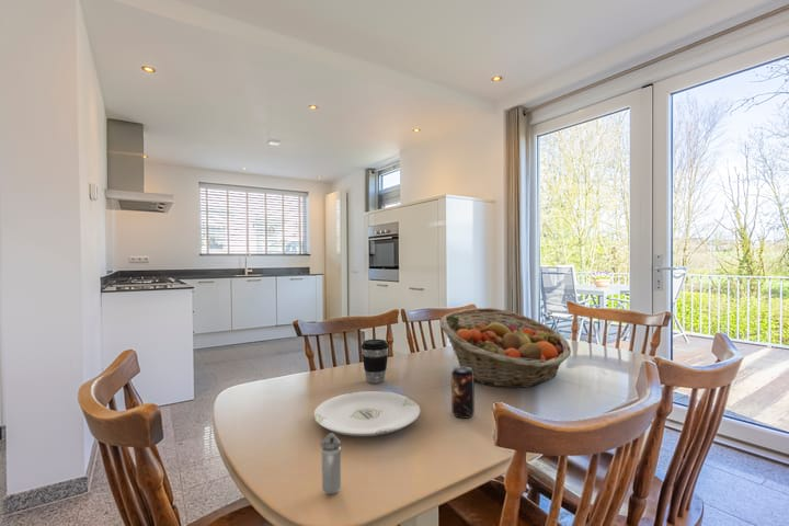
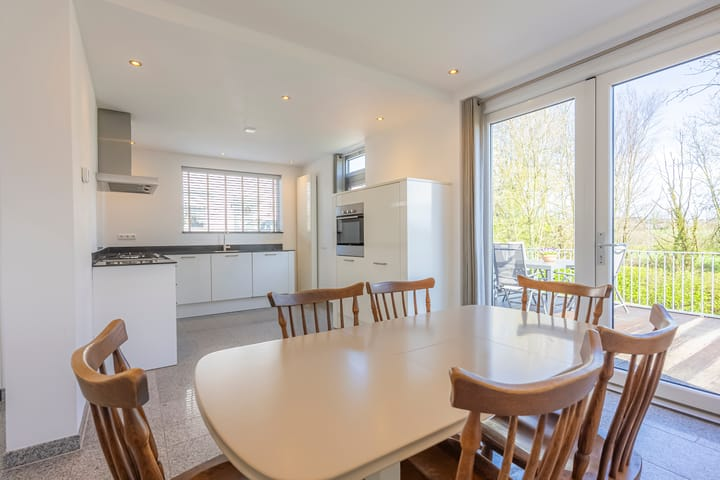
- coffee cup [361,339,390,385]
- fruit basket [439,307,572,389]
- shaker [320,432,342,496]
- beverage can [450,365,476,420]
- plate [312,390,421,437]
